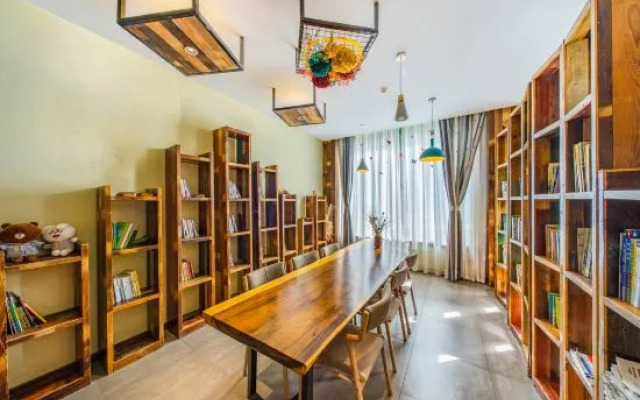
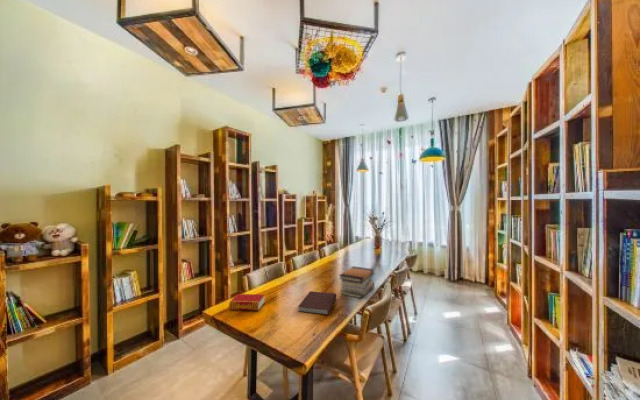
+ notebook [297,290,337,316]
+ book stack [338,265,376,300]
+ book [228,293,265,311]
